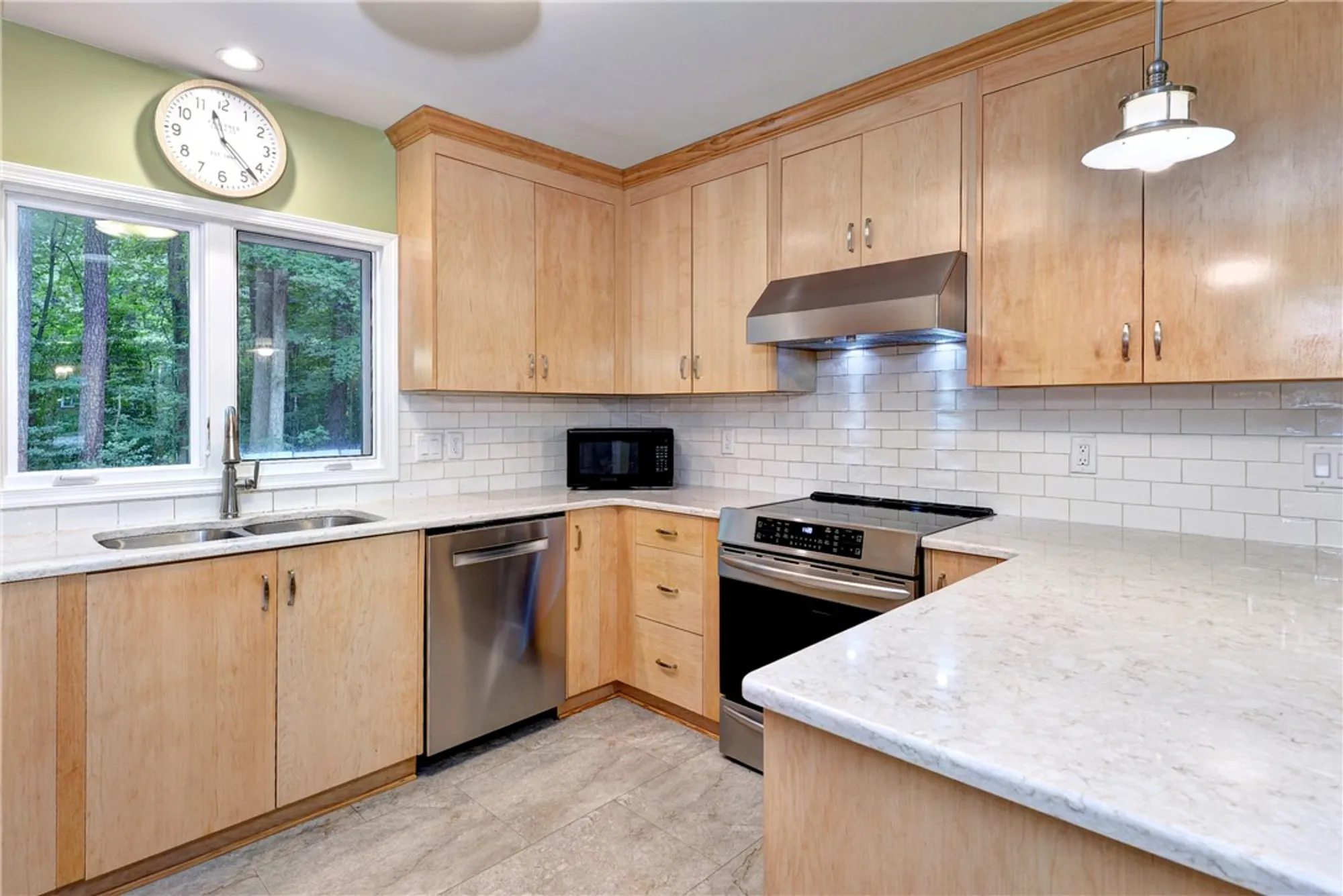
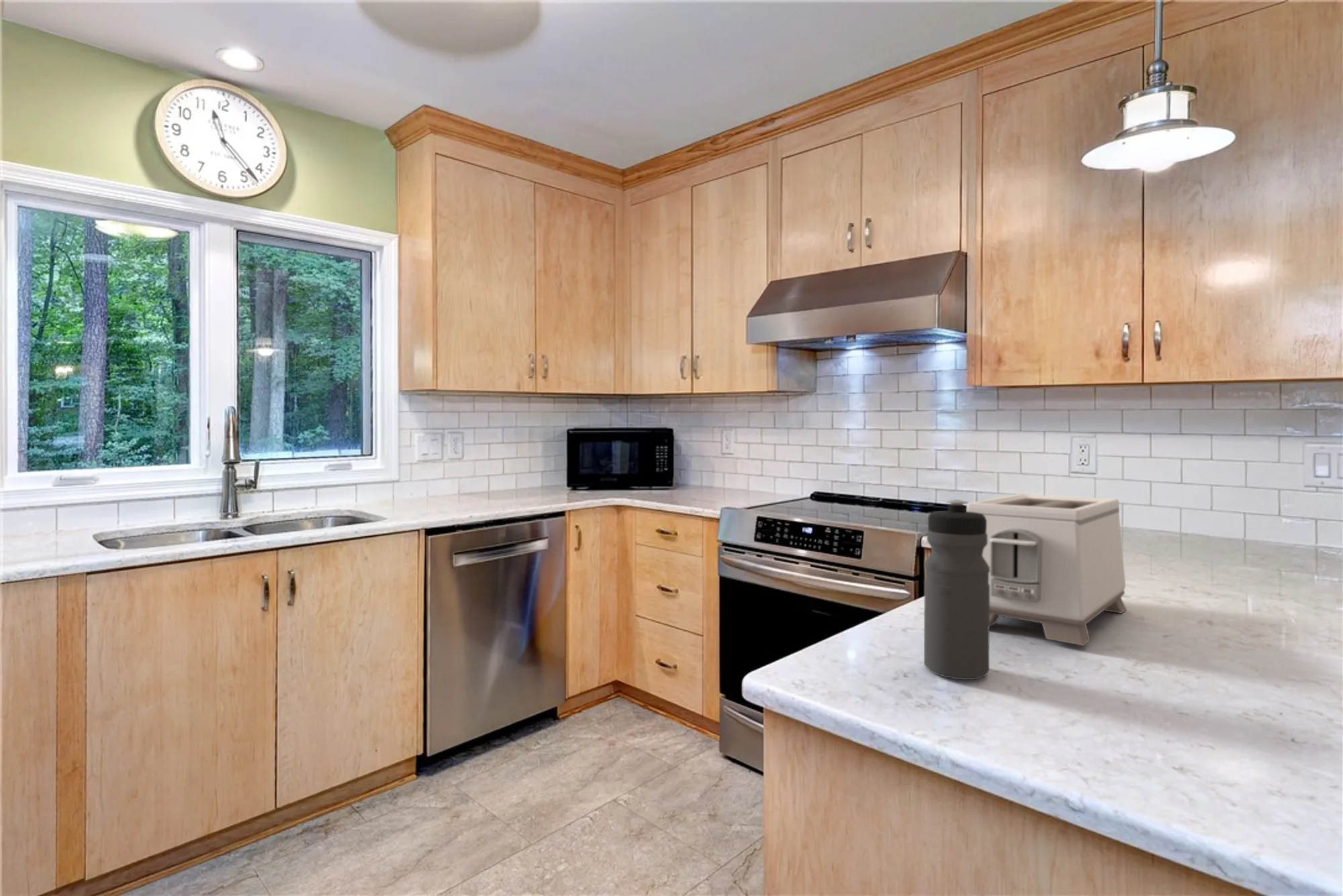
+ water bottle [923,499,990,681]
+ toaster [966,493,1127,646]
